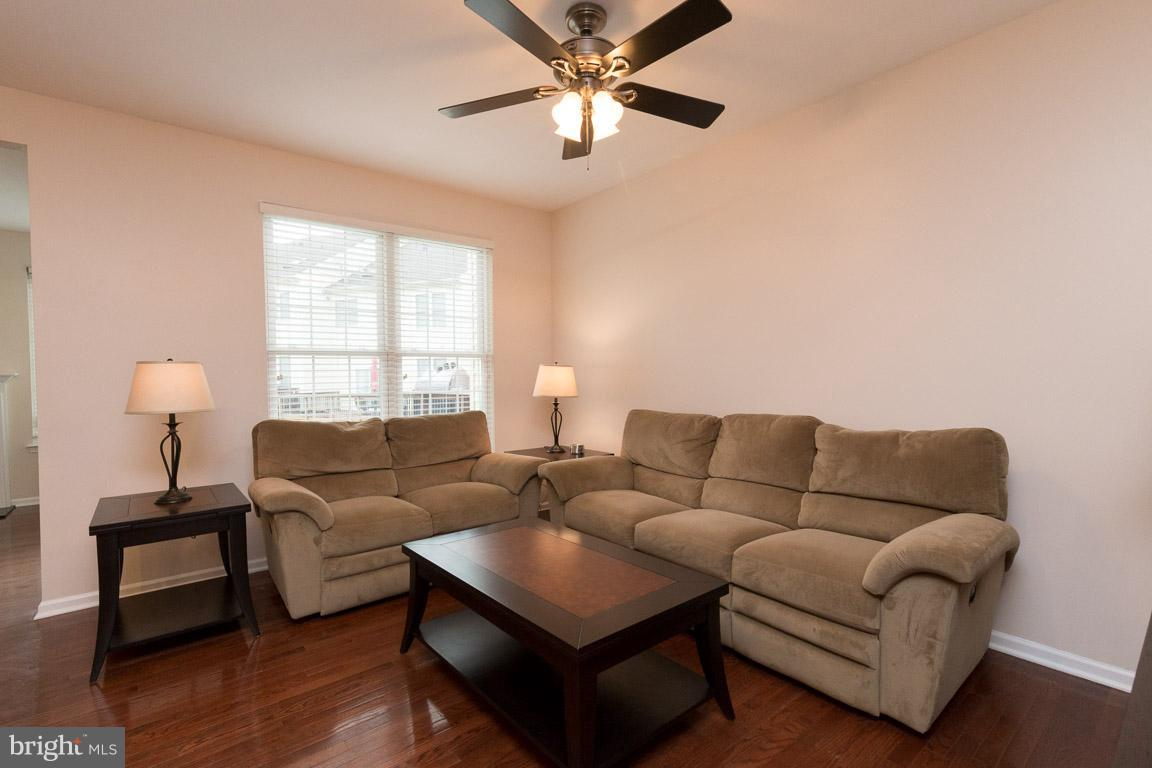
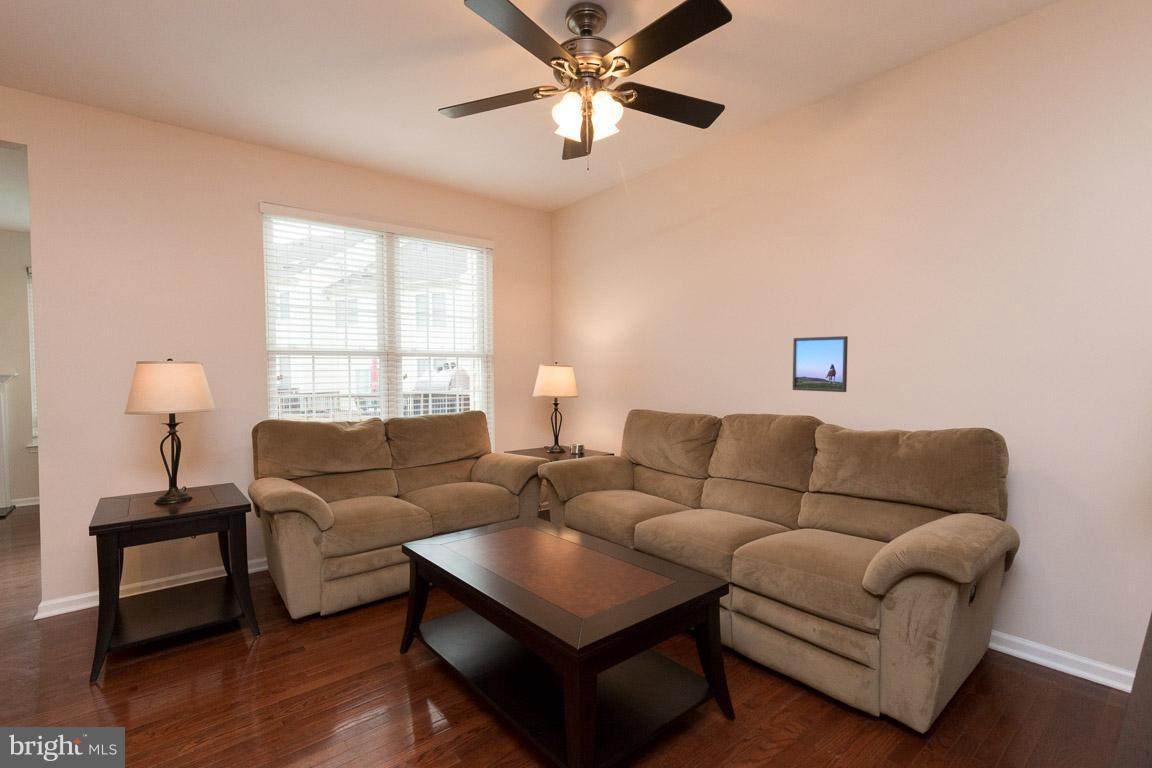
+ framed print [792,335,849,393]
